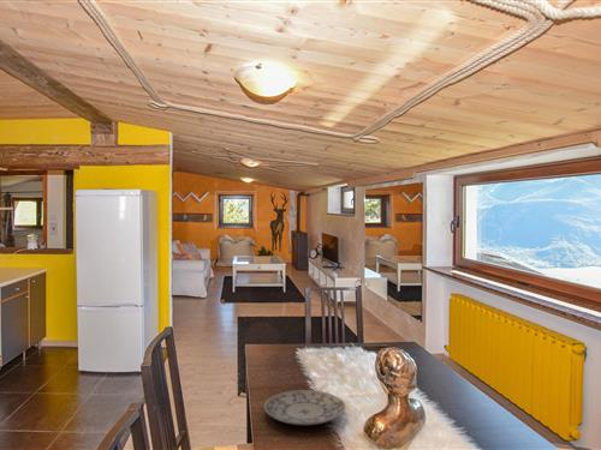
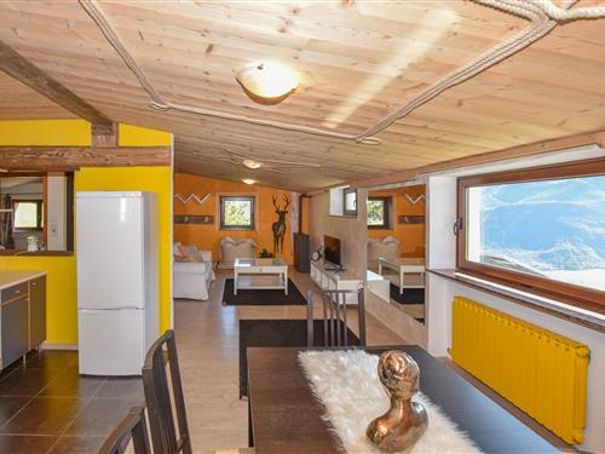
- plate [263,389,346,426]
